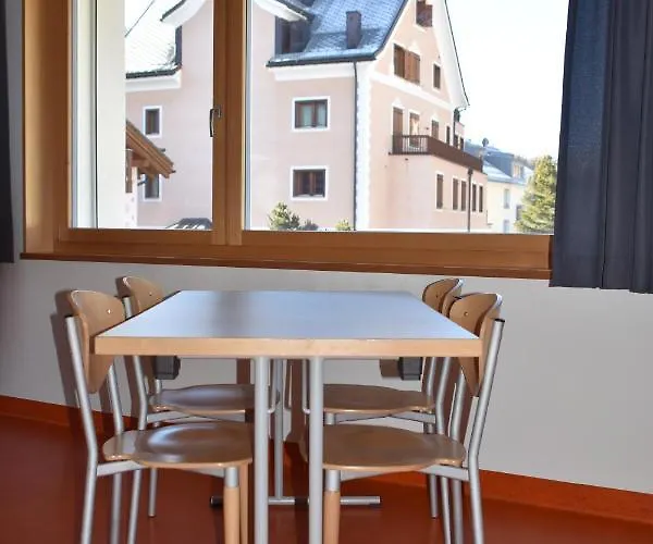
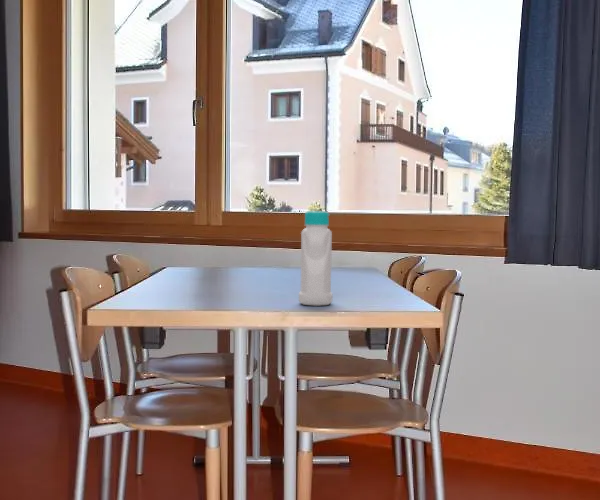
+ bottle [298,210,334,307]
